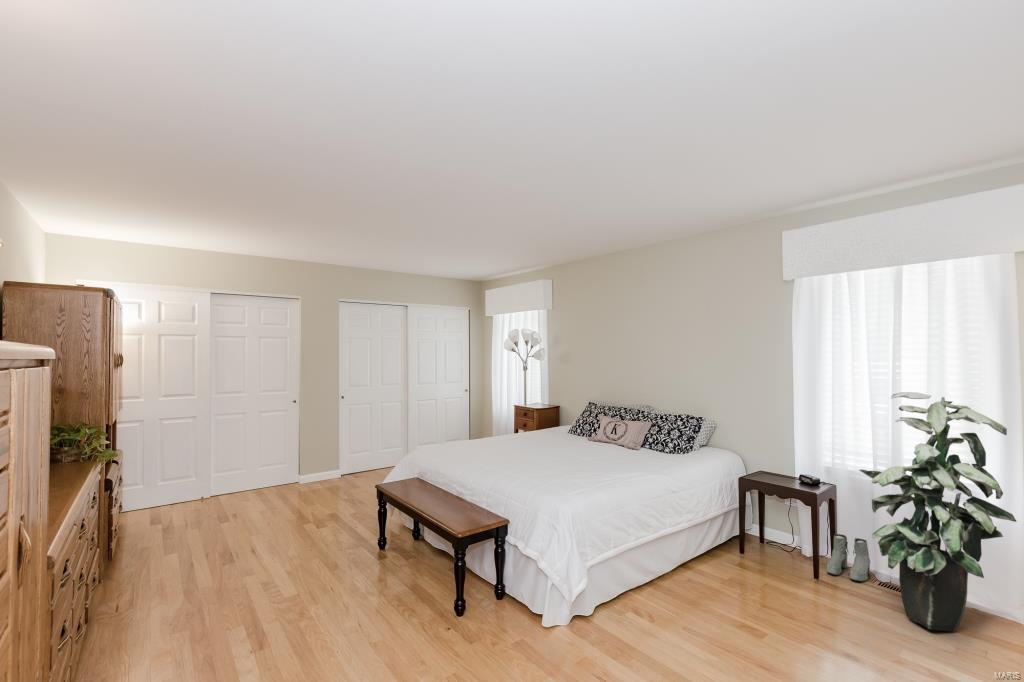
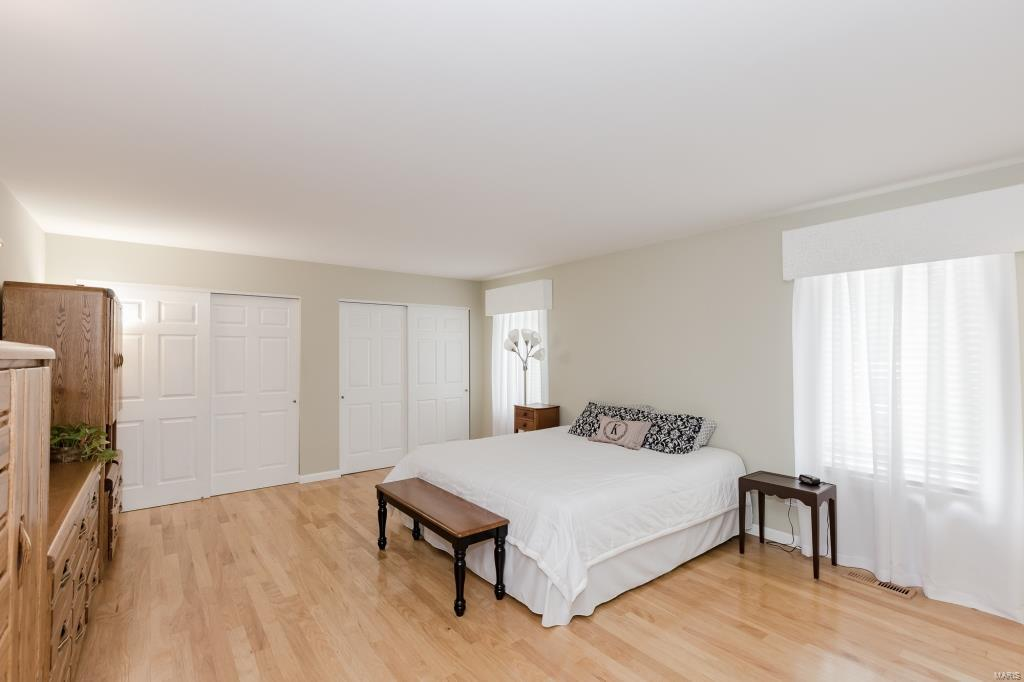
- indoor plant [858,391,1018,633]
- boots [826,533,871,582]
